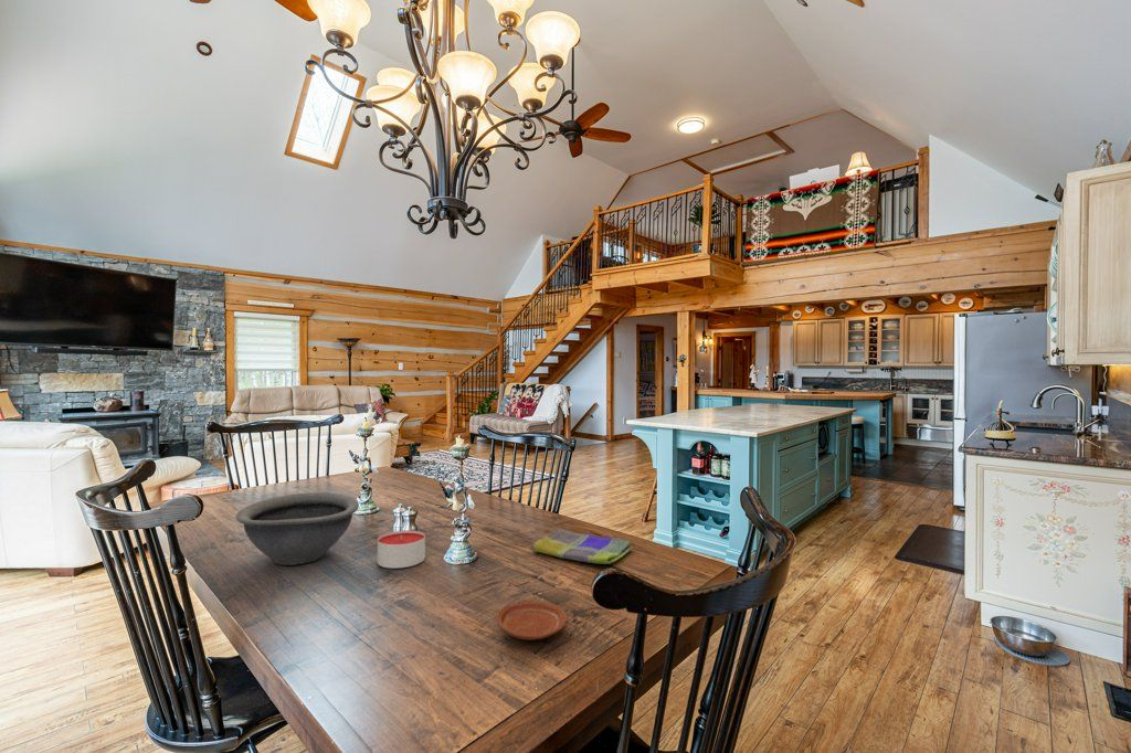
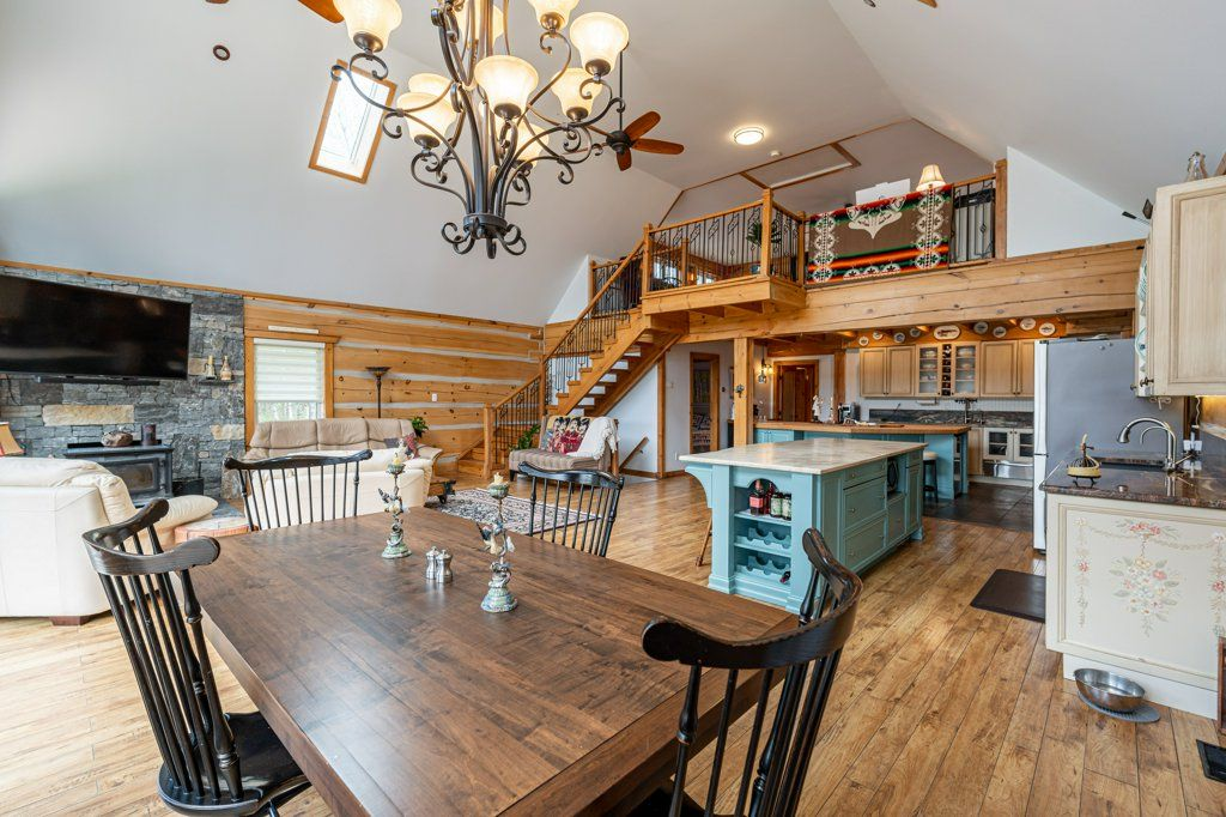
- bowl [234,491,360,566]
- candle [377,529,426,570]
- dish towel [531,528,634,565]
- plate [496,600,568,641]
